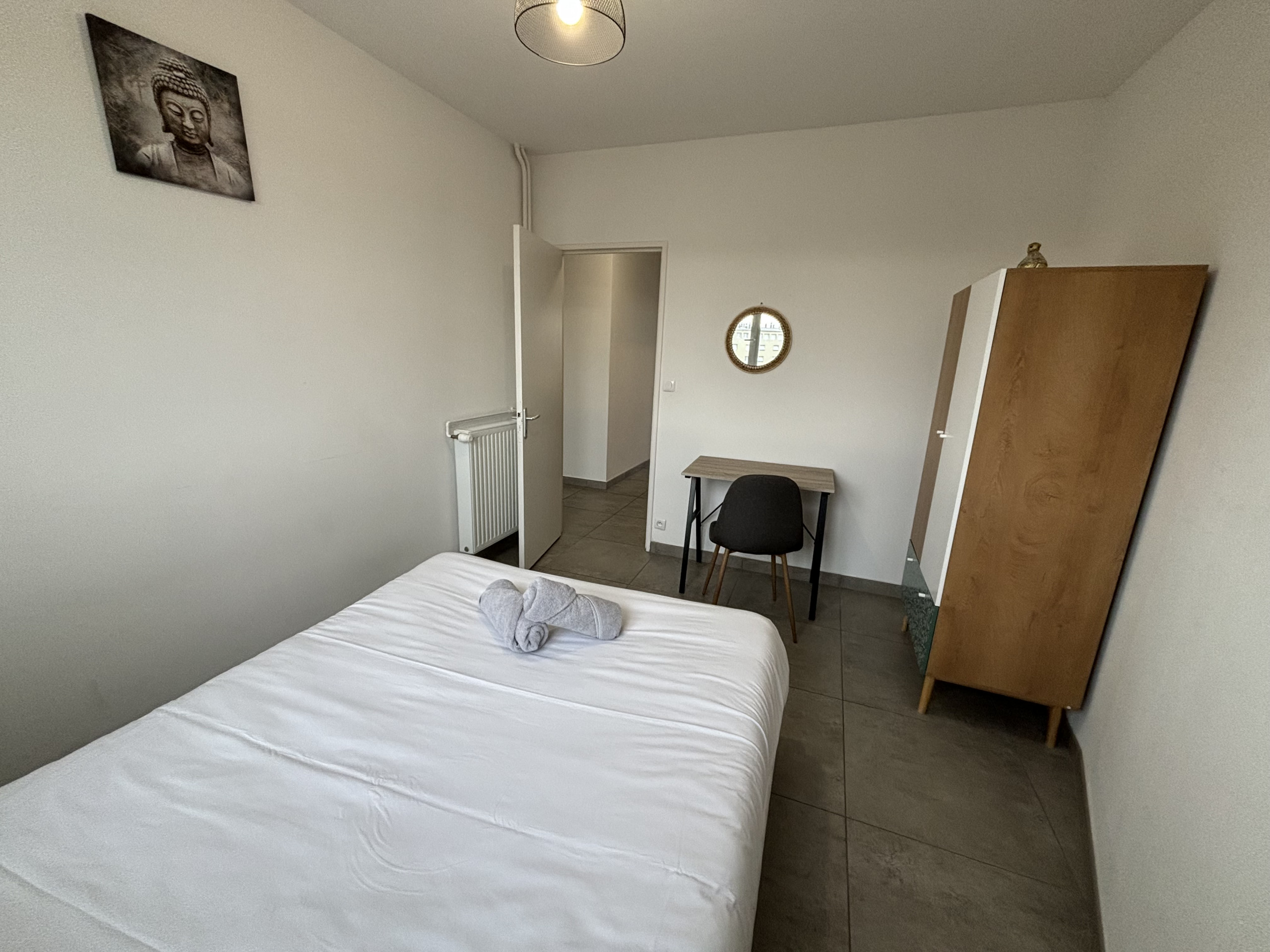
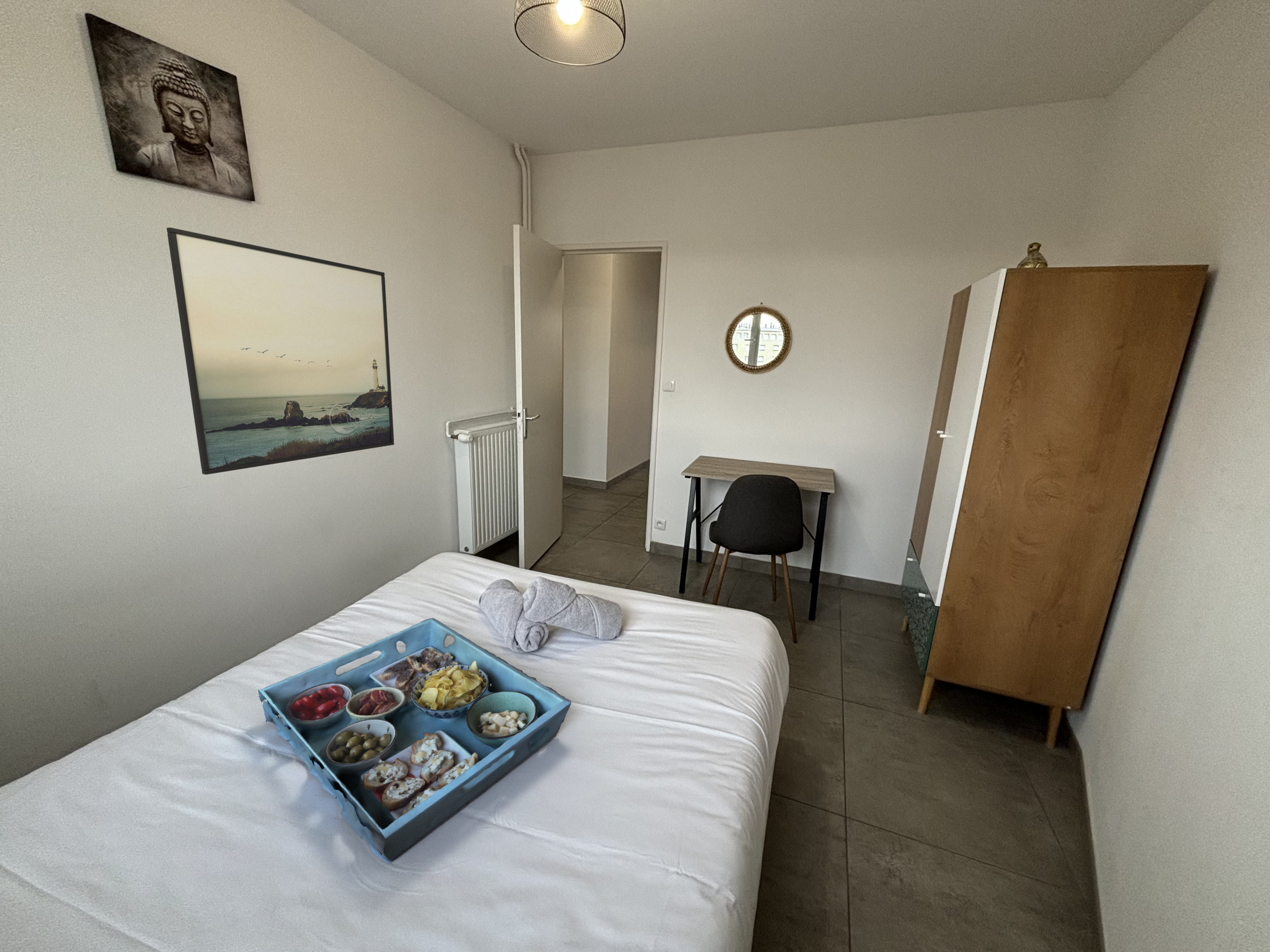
+ serving tray [257,618,572,864]
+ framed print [166,227,395,475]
